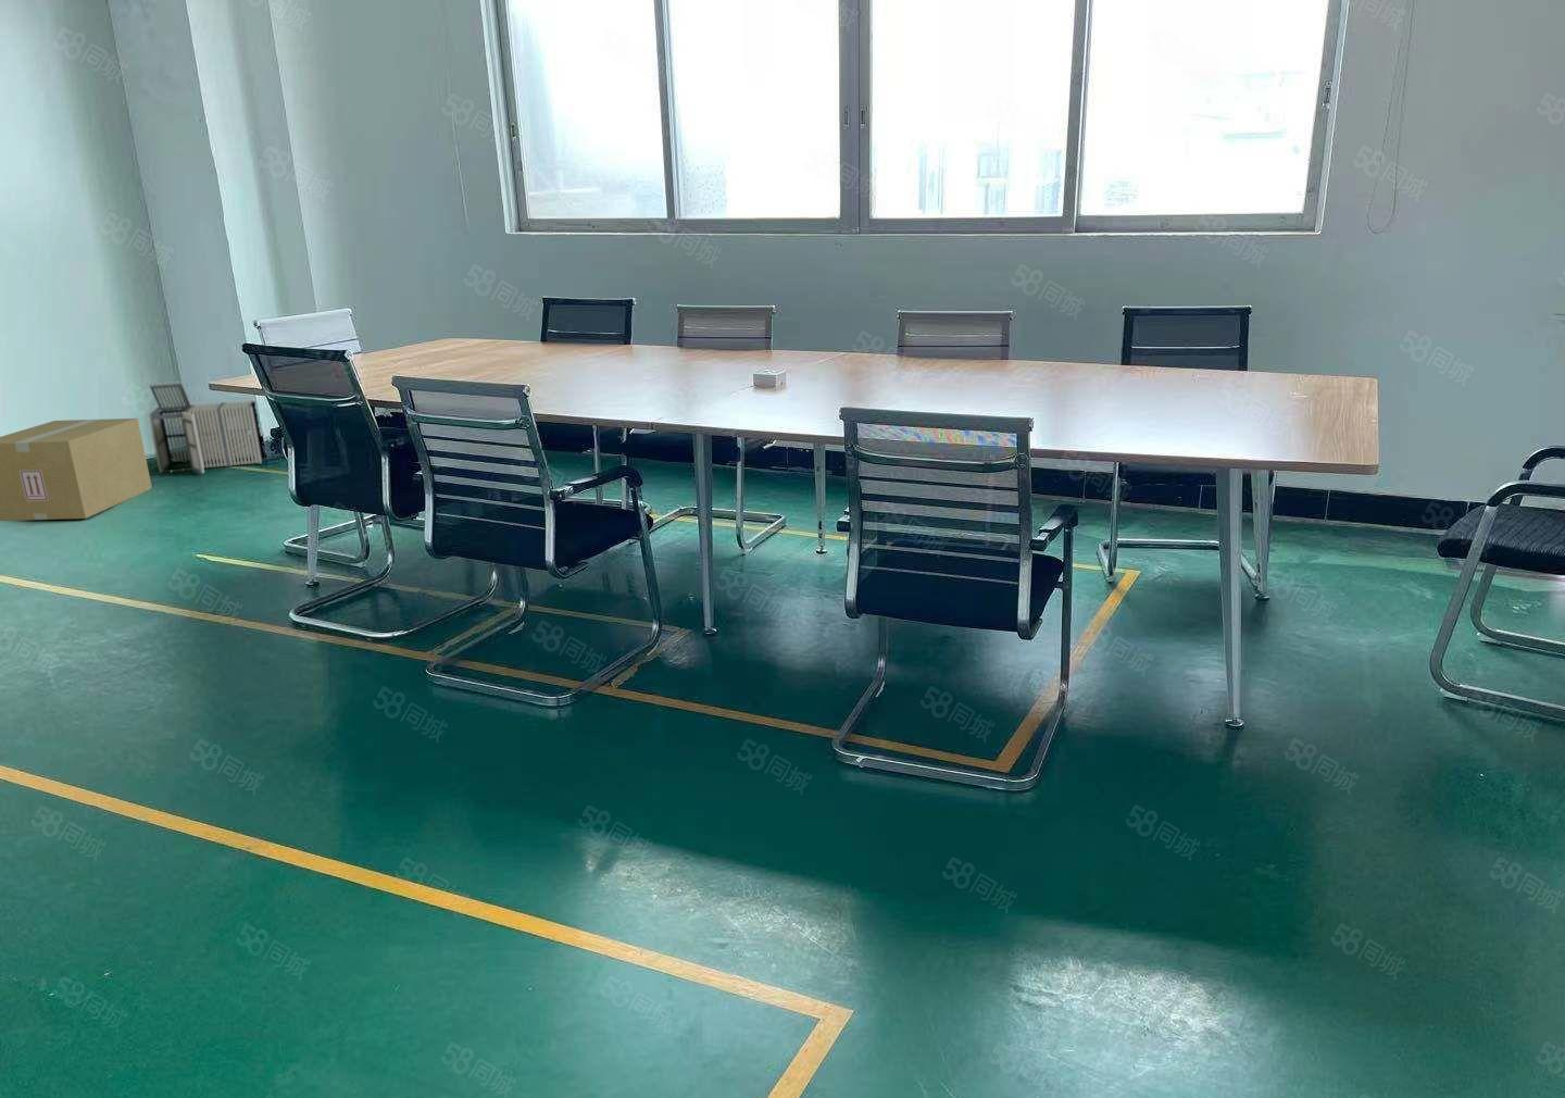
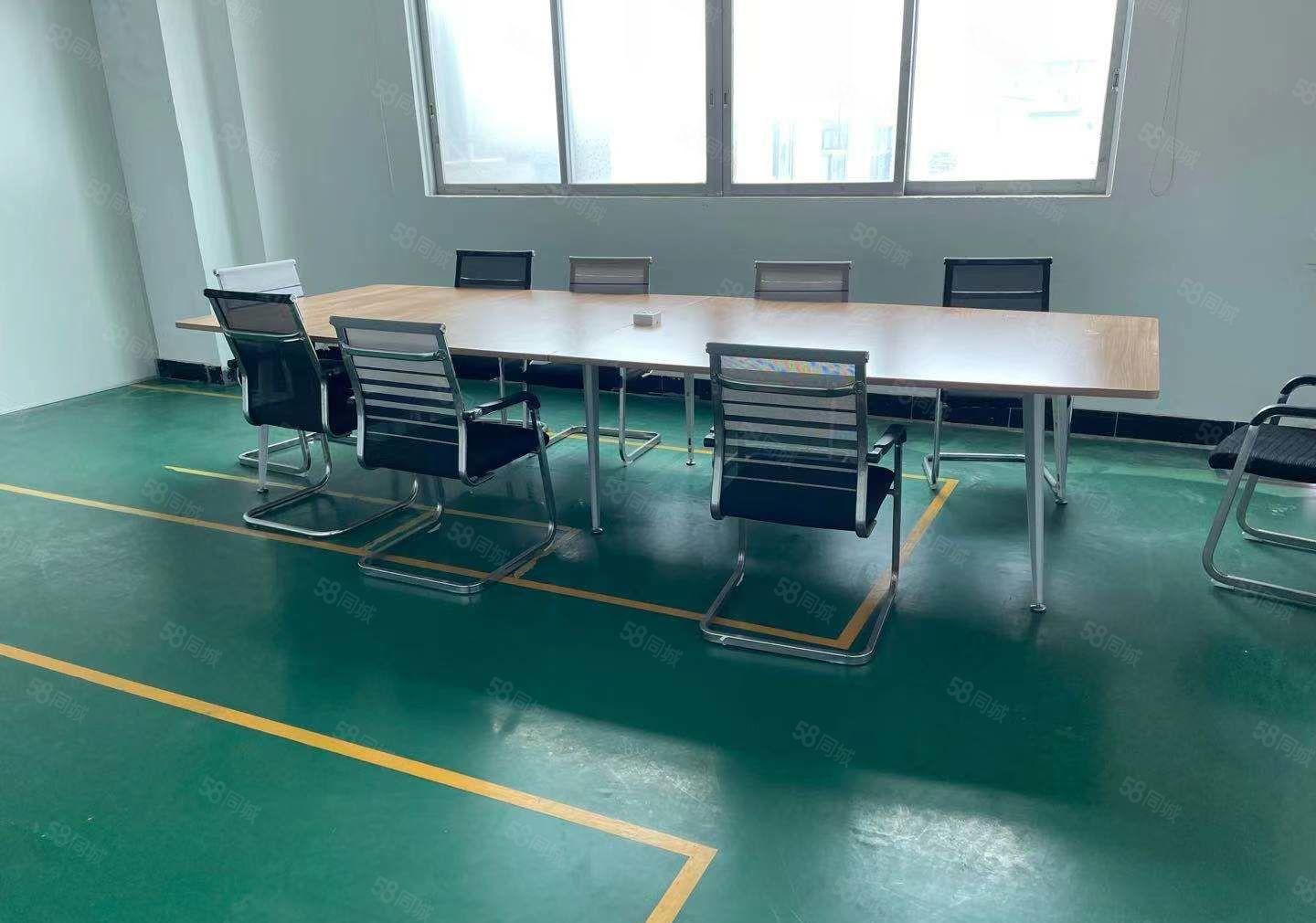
- storage bin [146,381,266,473]
- cardboard box [0,418,153,522]
